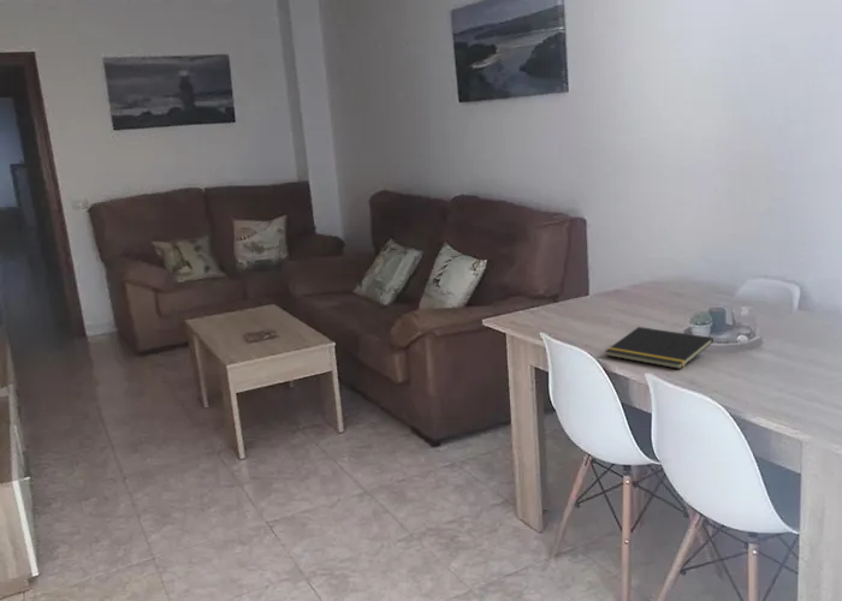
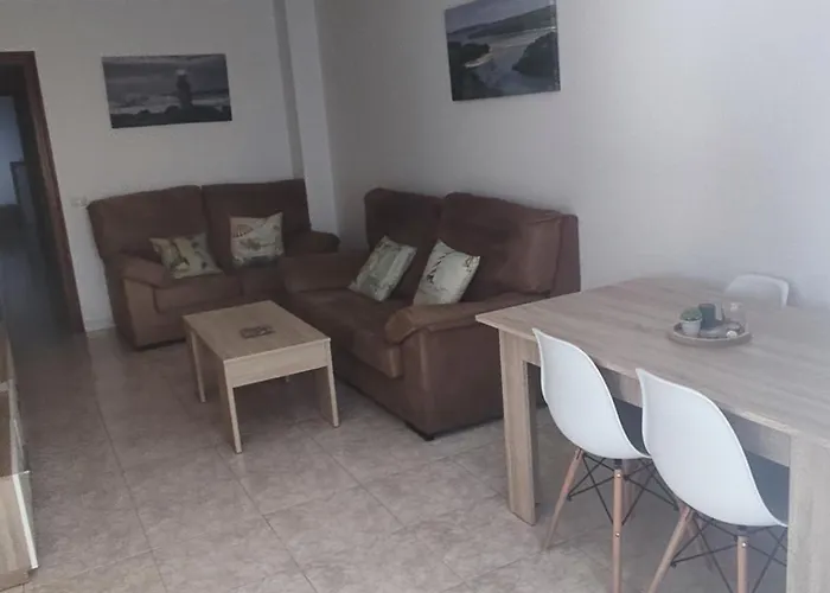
- notepad [604,326,714,370]
